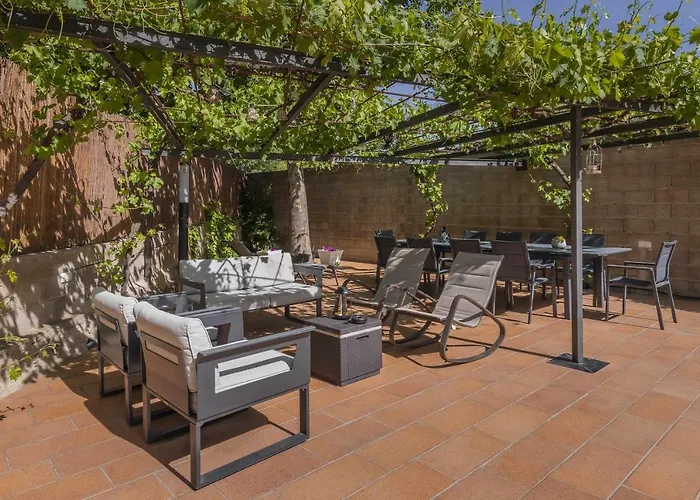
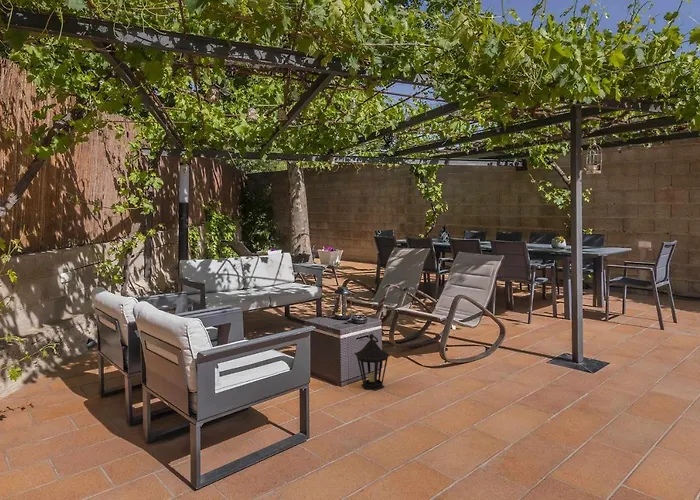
+ lantern [353,333,391,391]
